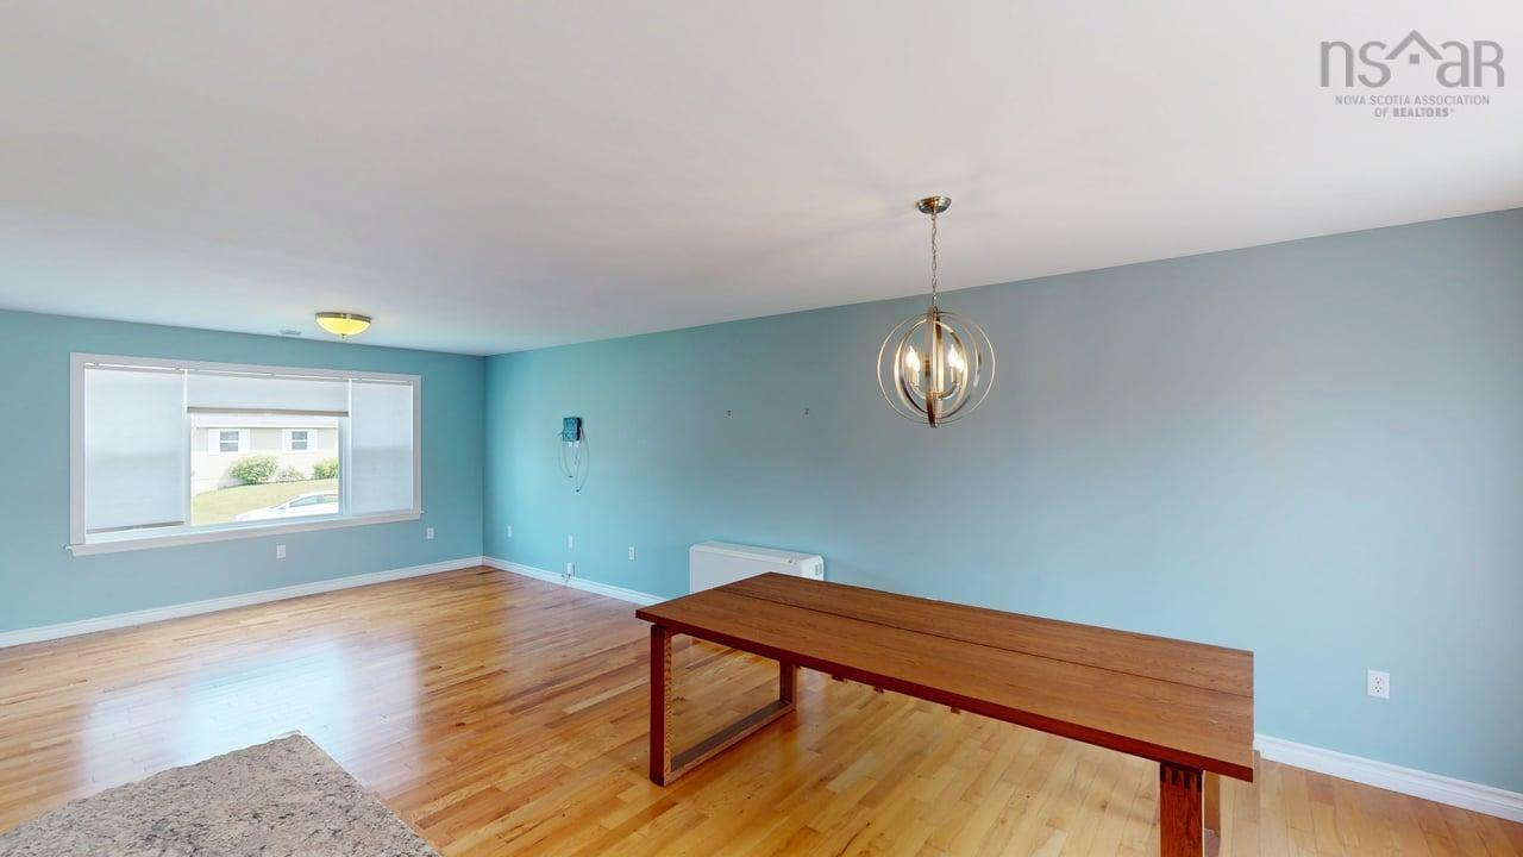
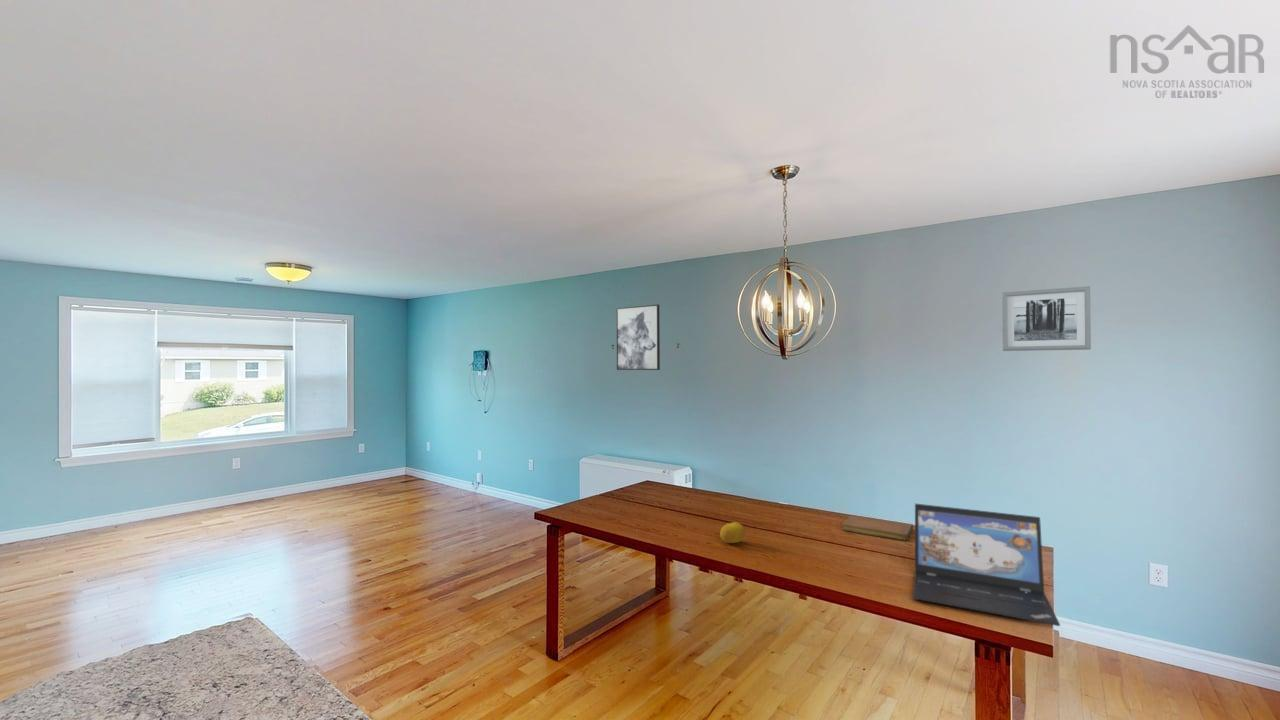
+ fruit [719,521,746,544]
+ wall art [615,303,661,371]
+ notebook [841,514,914,542]
+ laptop [912,503,1061,627]
+ wall art [1001,285,1092,352]
